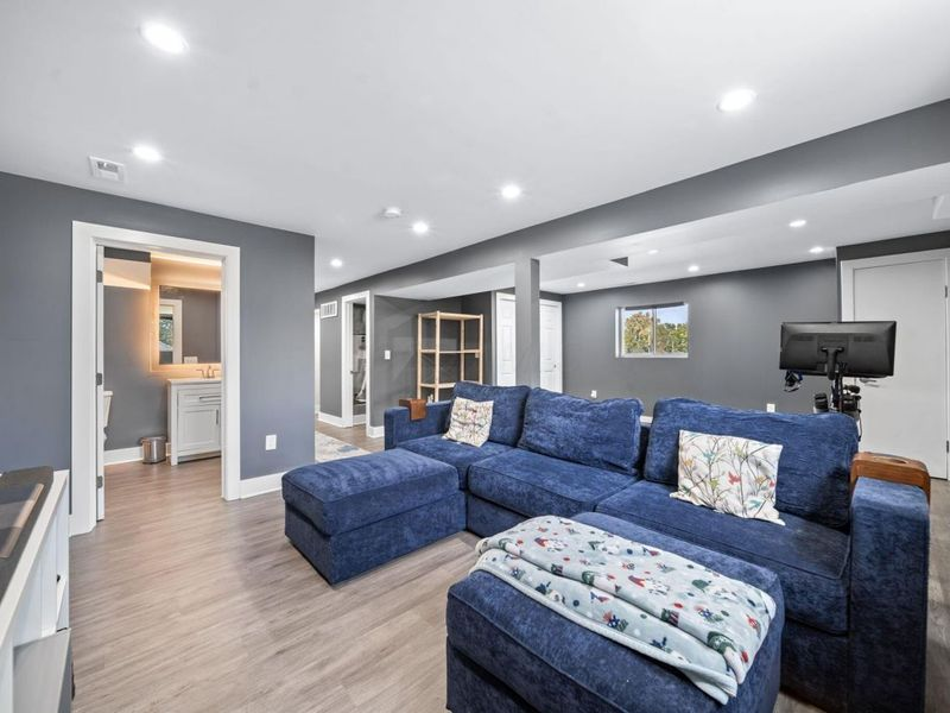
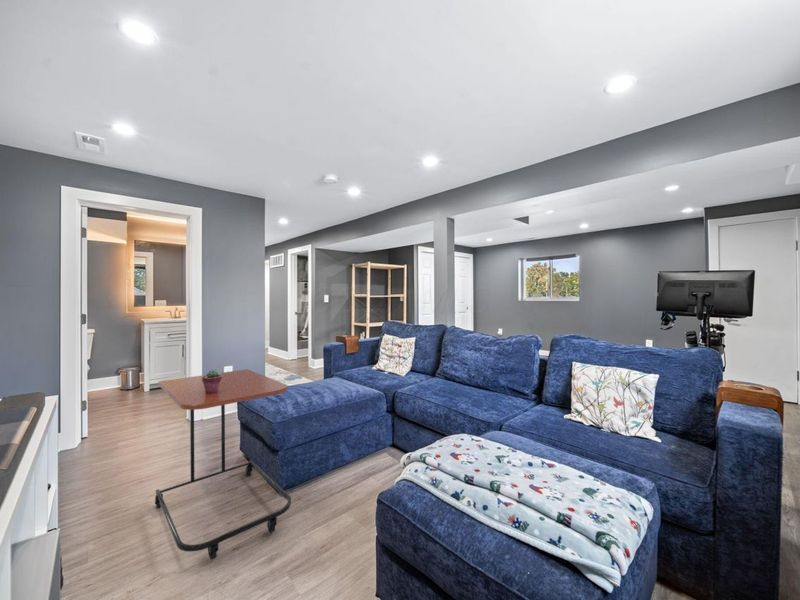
+ potted succulent [202,368,222,394]
+ side table [154,368,292,561]
